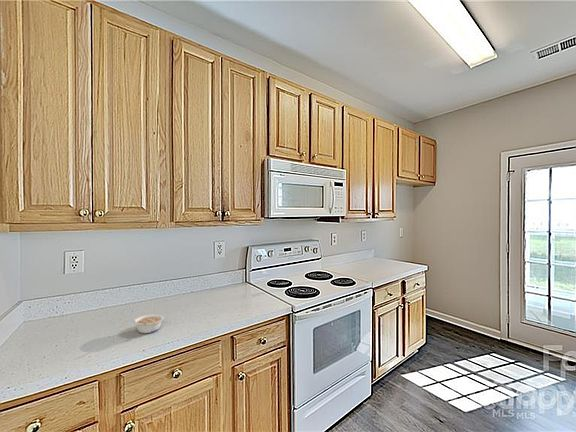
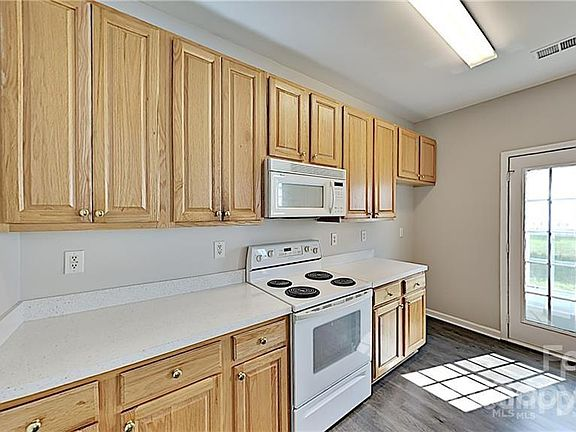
- legume [133,313,165,334]
